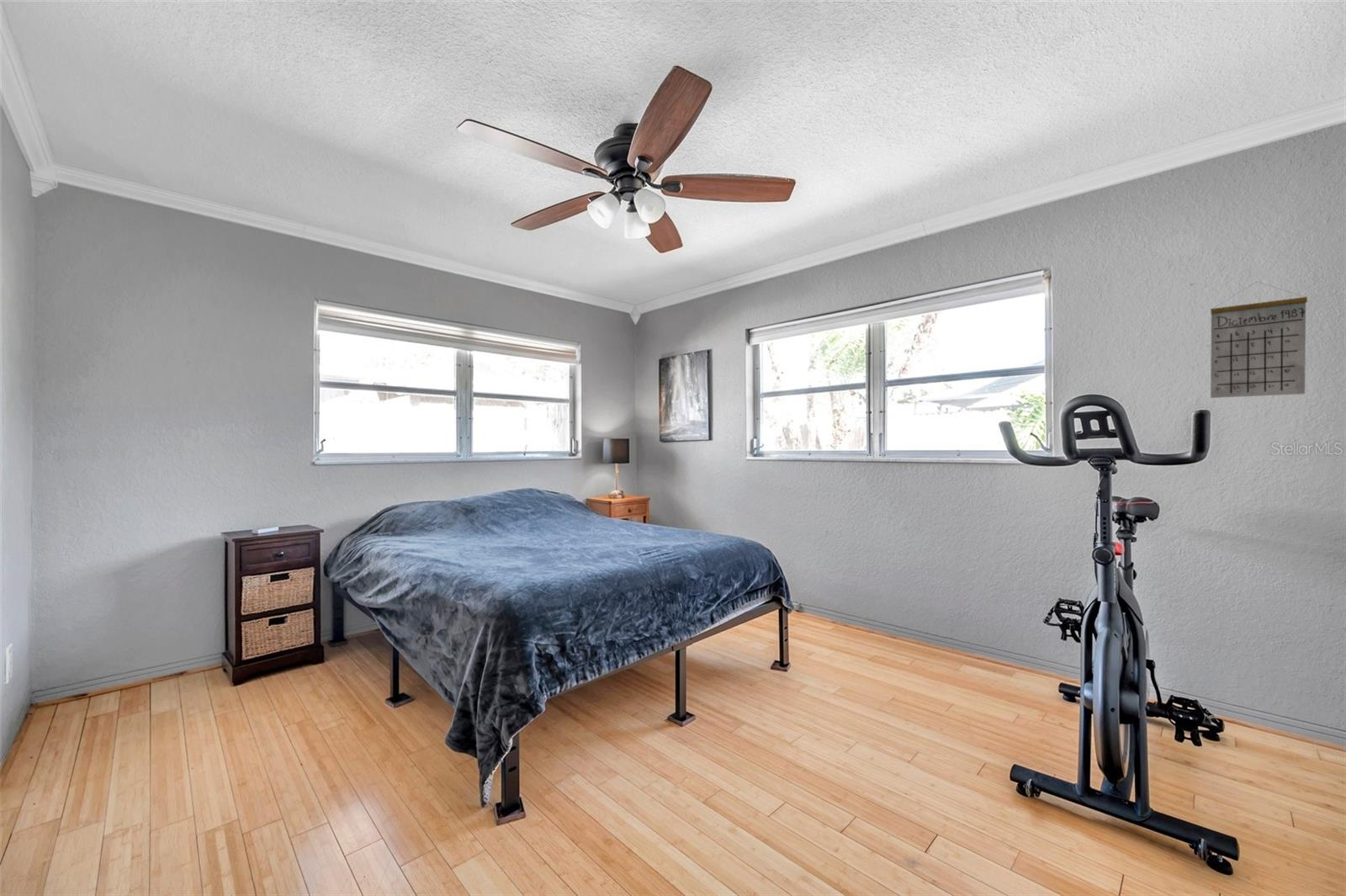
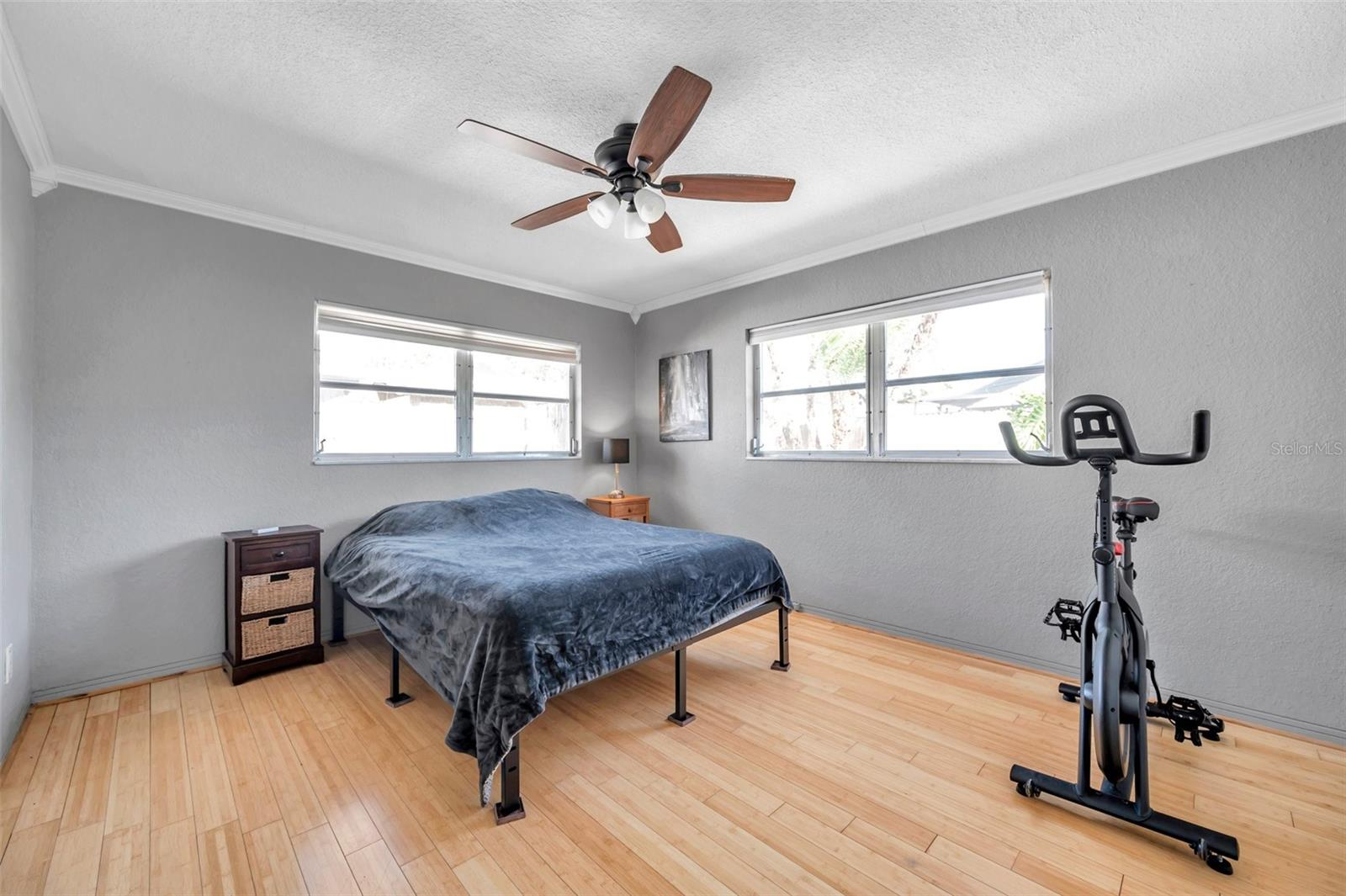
- calendar [1210,281,1308,399]
